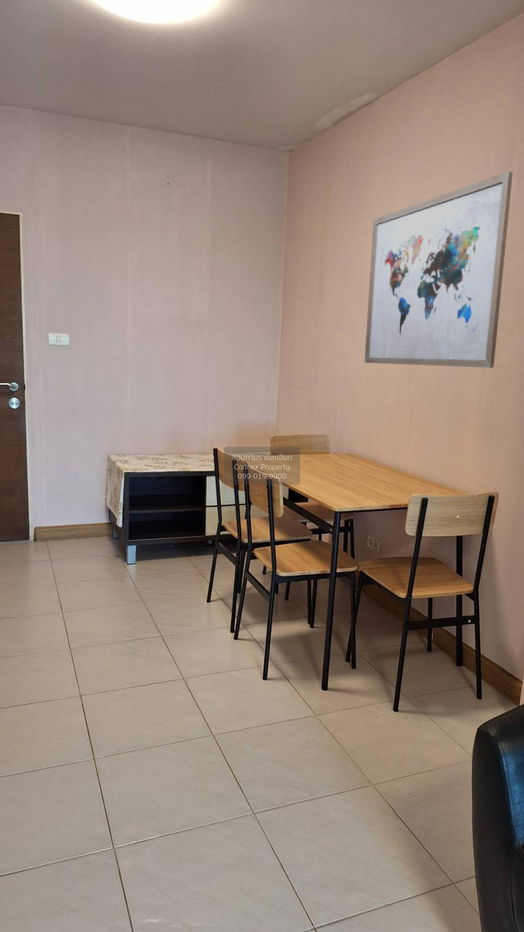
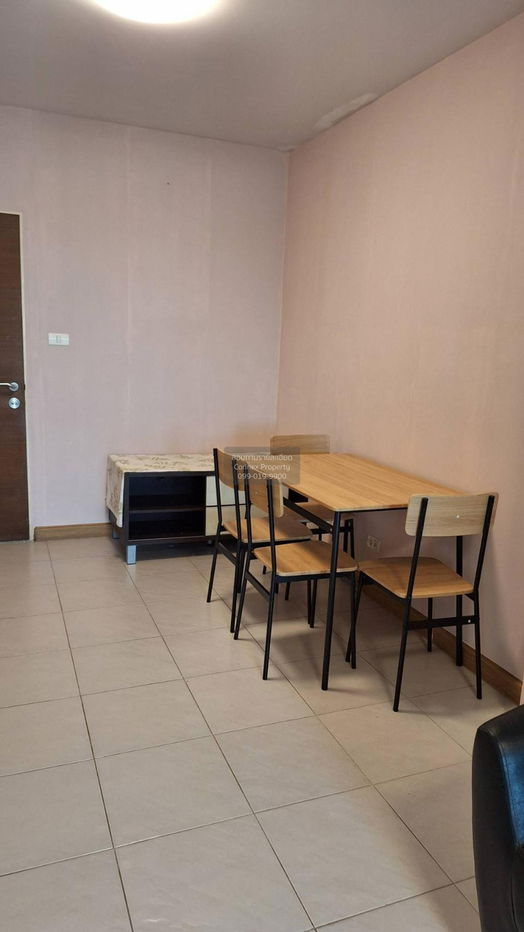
- wall art [364,170,514,369]
